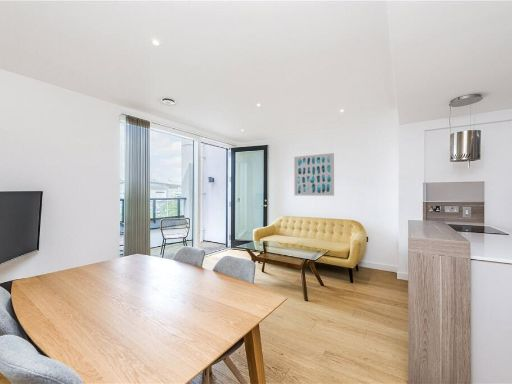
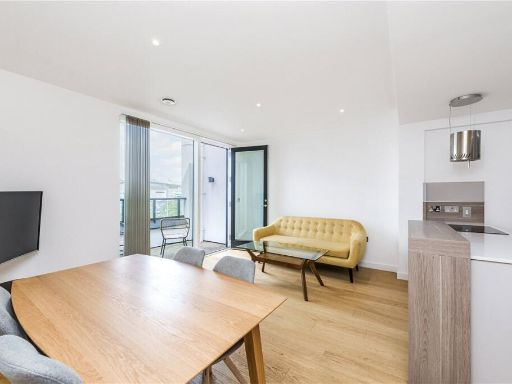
- wall art [293,152,335,197]
